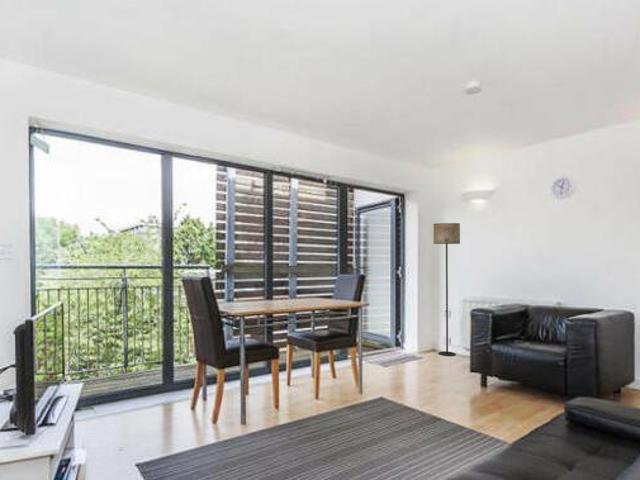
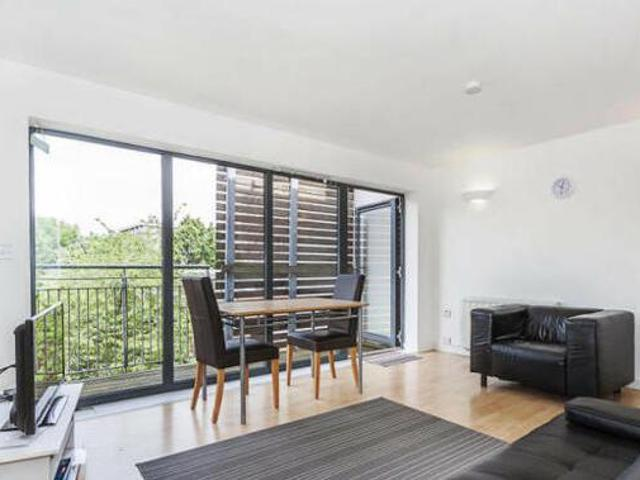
- floor lamp [432,222,461,357]
